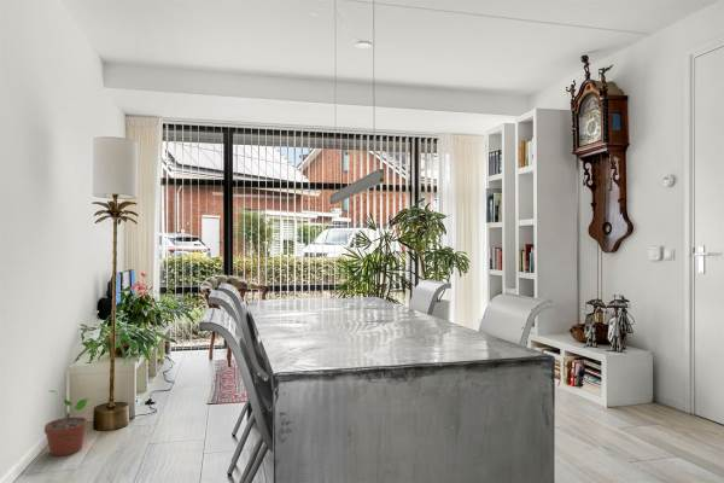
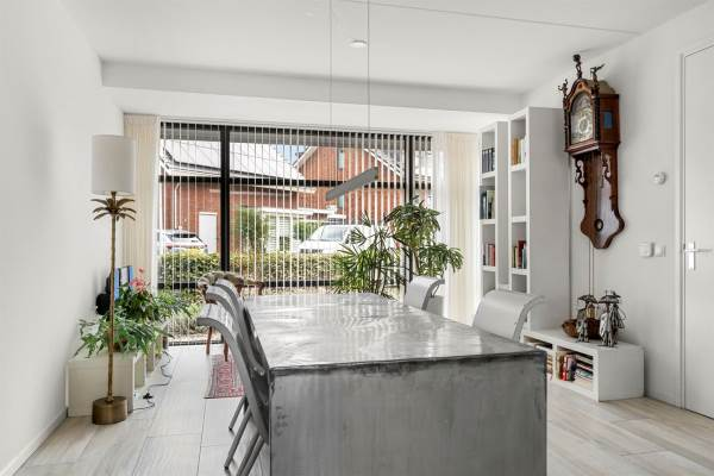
- potted plant [43,389,91,458]
